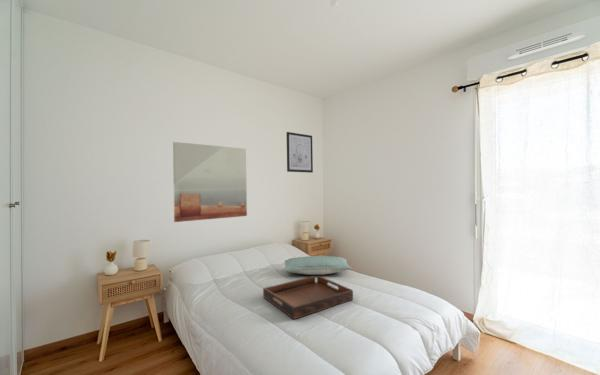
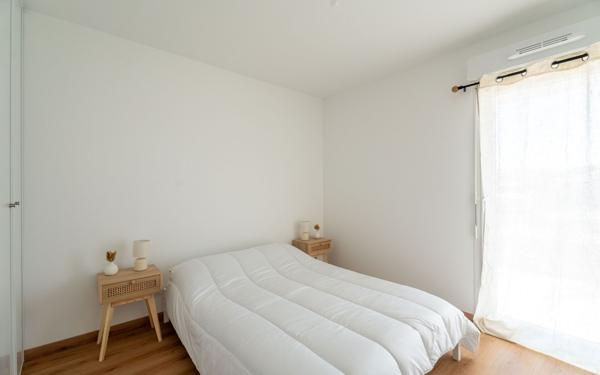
- wall art [286,131,314,173]
- serving tray [262,275,354,320]
- pillow [282,255,353,276]
- wall art [172,141,248,223]
